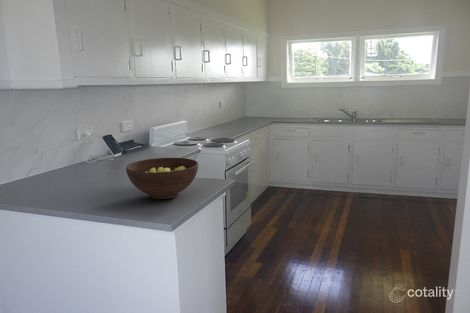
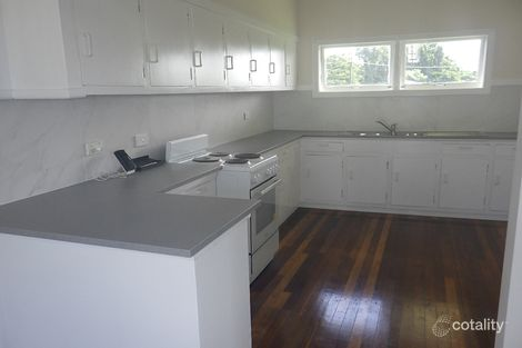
- fruit bowl [125,157,199,200]
